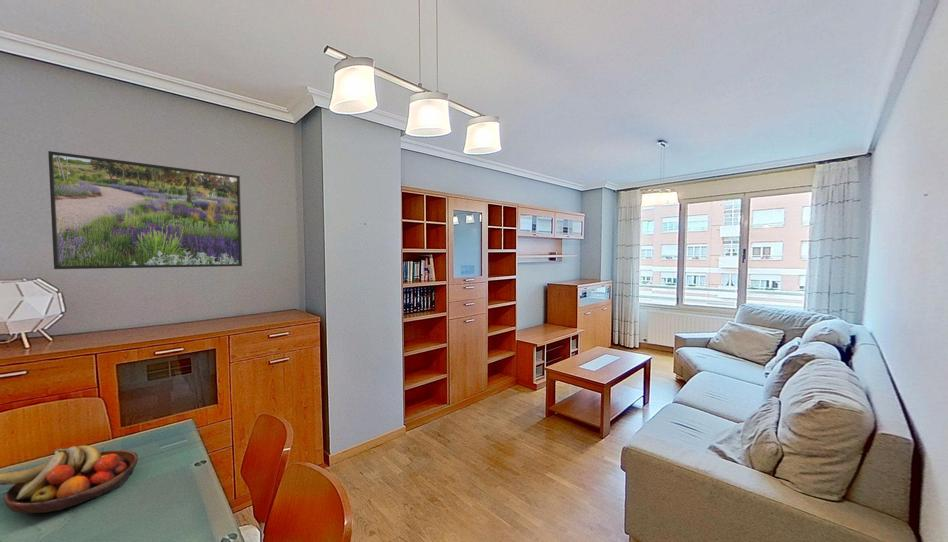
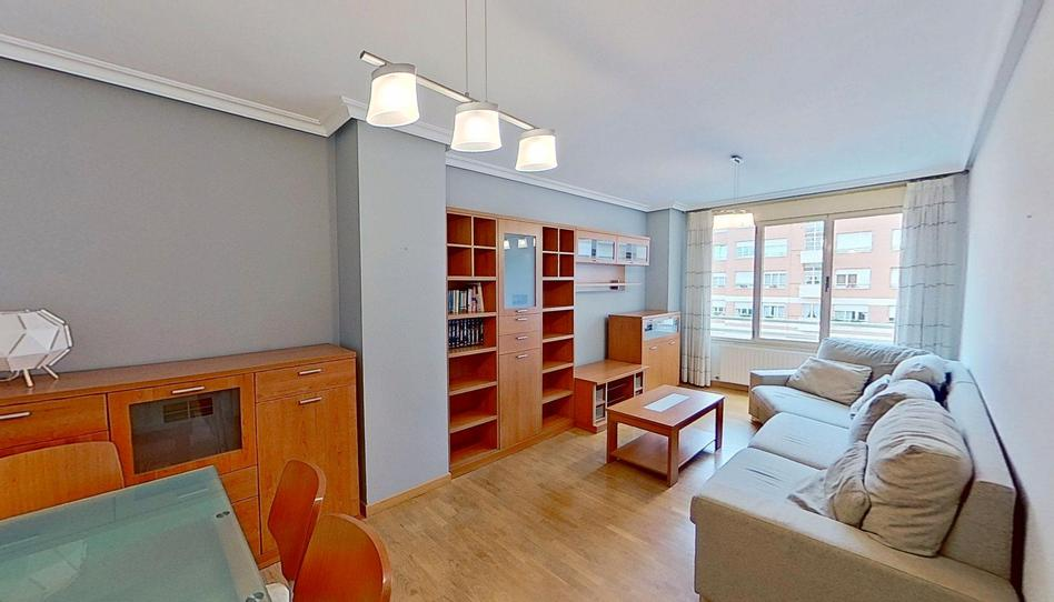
- fruit bowl [0,445,139,514]
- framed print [47,150,243,270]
